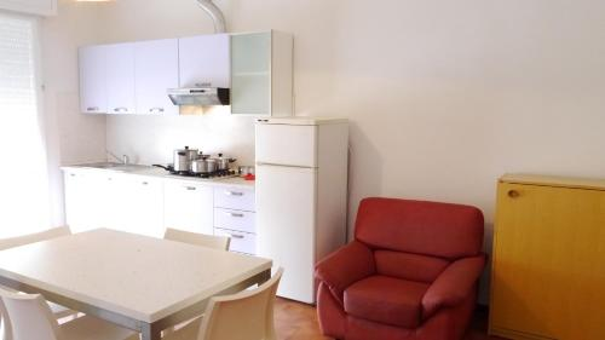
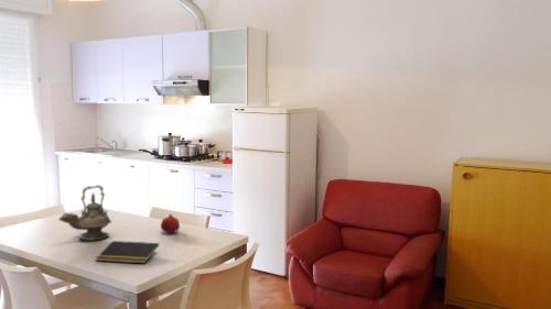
+ teapot [57,184,112,242]
+ fruit [160,213,181,234]
+ notepad [95,240,160,264]
